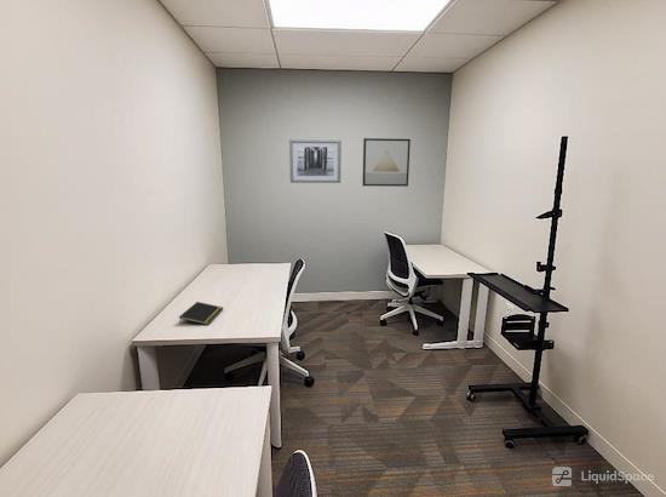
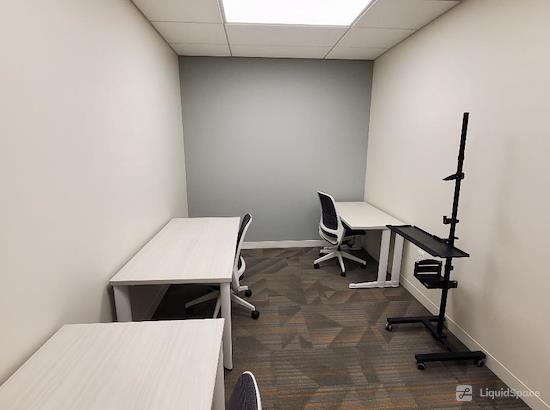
- wall art [362,137,412,188]
- notepad [178,301,224,326]
- wall art [288,138,343,184]
